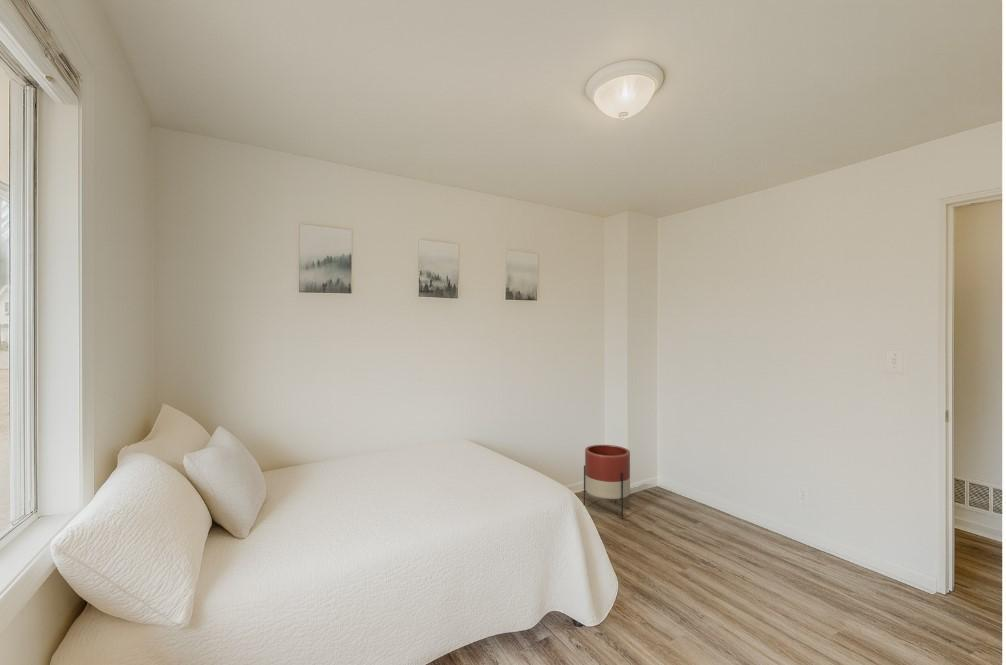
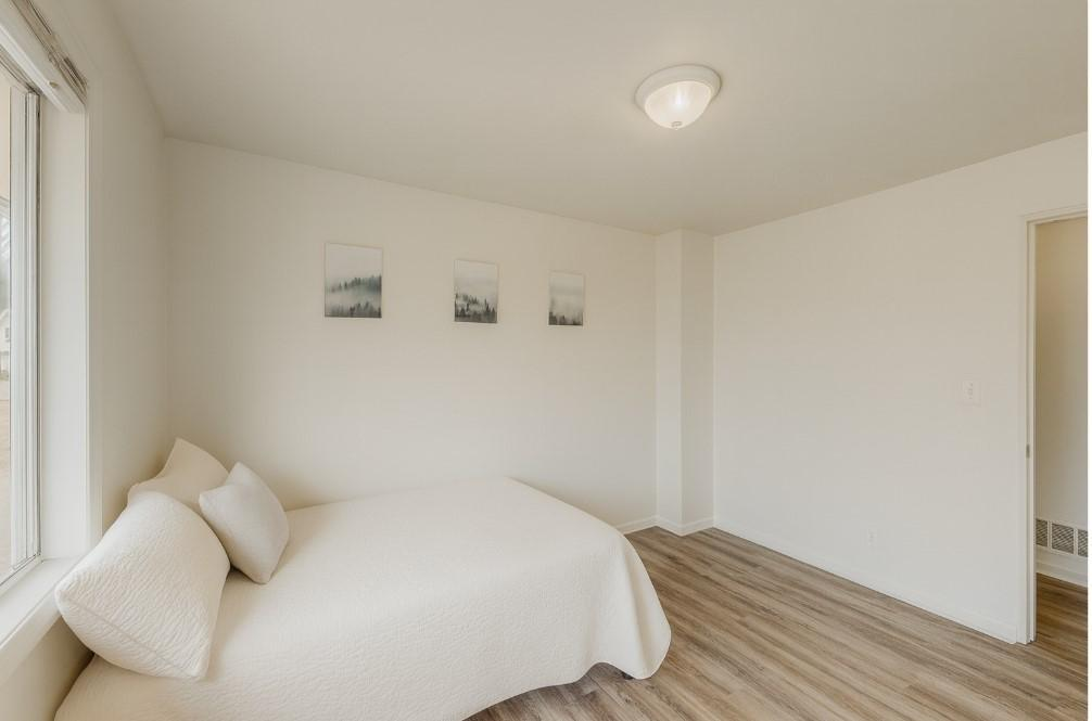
- planter [583,444,631,519]
